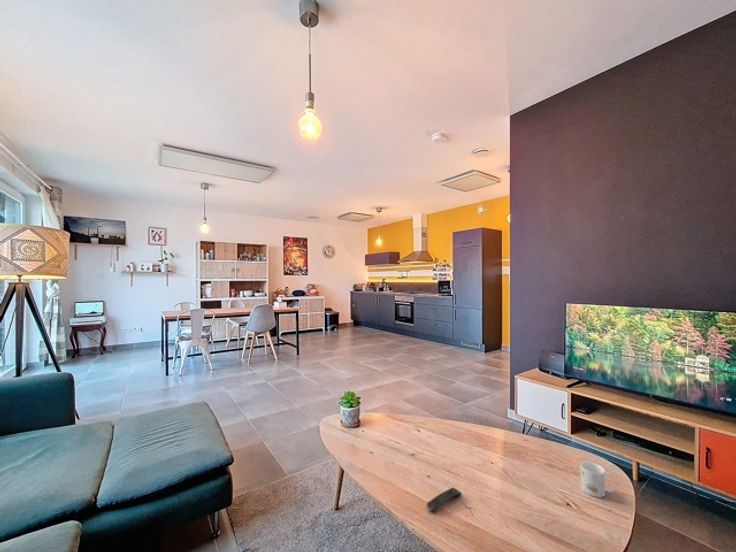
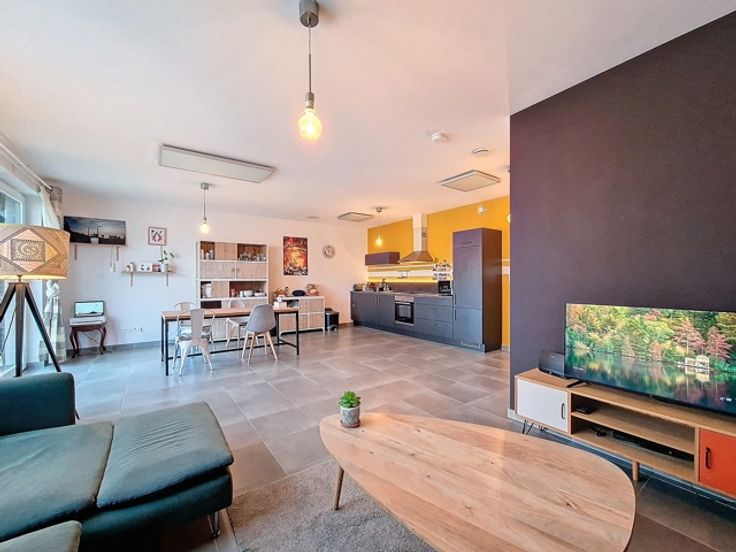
- mug [579,461,618,498]
- remote control [426,487,462,512]
